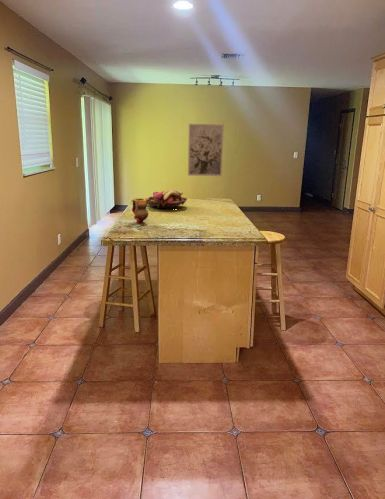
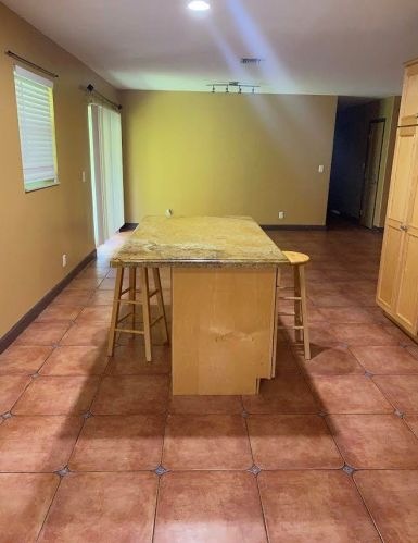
- teapot [131,198,149,225]
- fruit basket [145,189,188,210]
- wall art [187,123,225,177]
